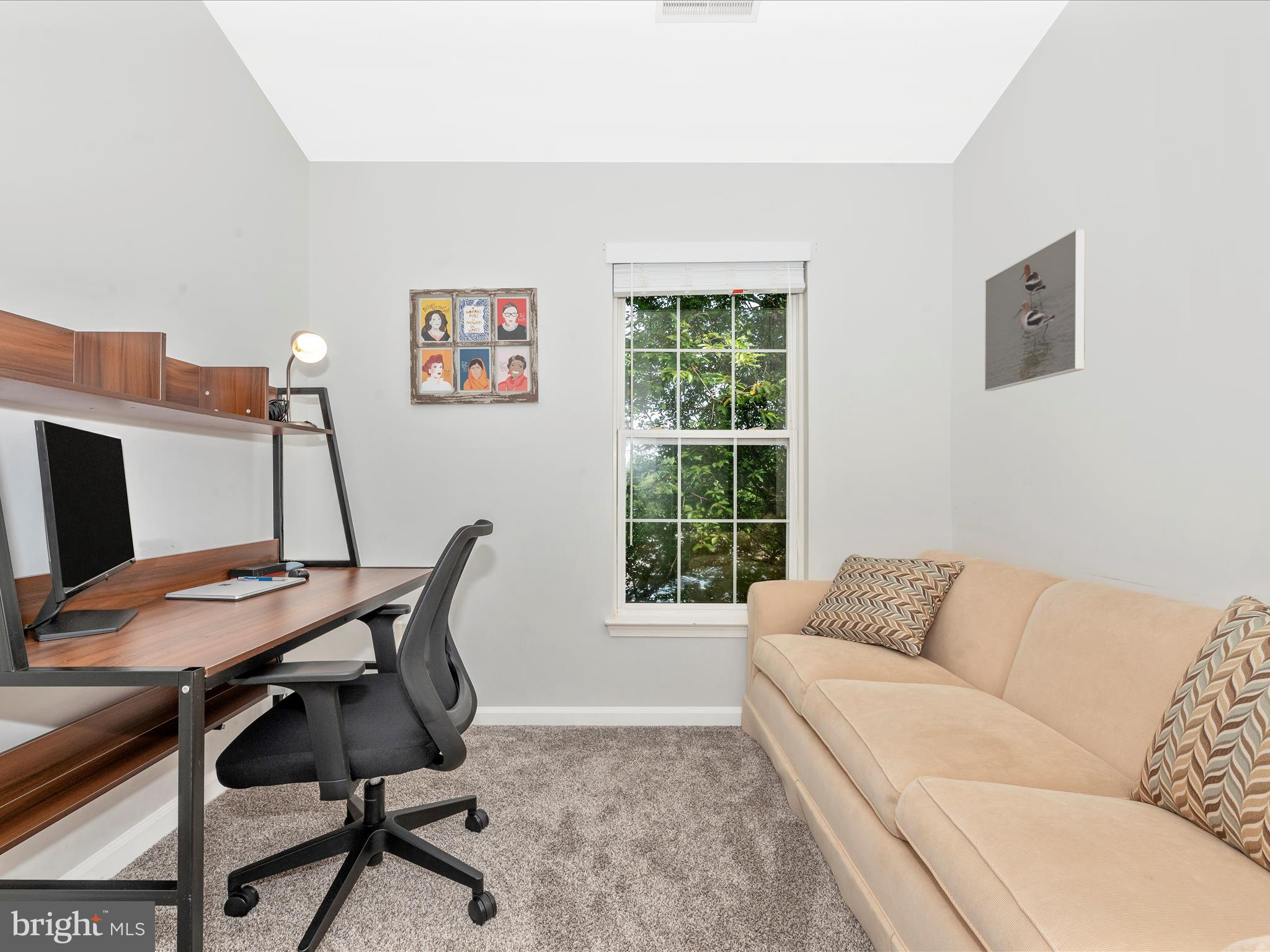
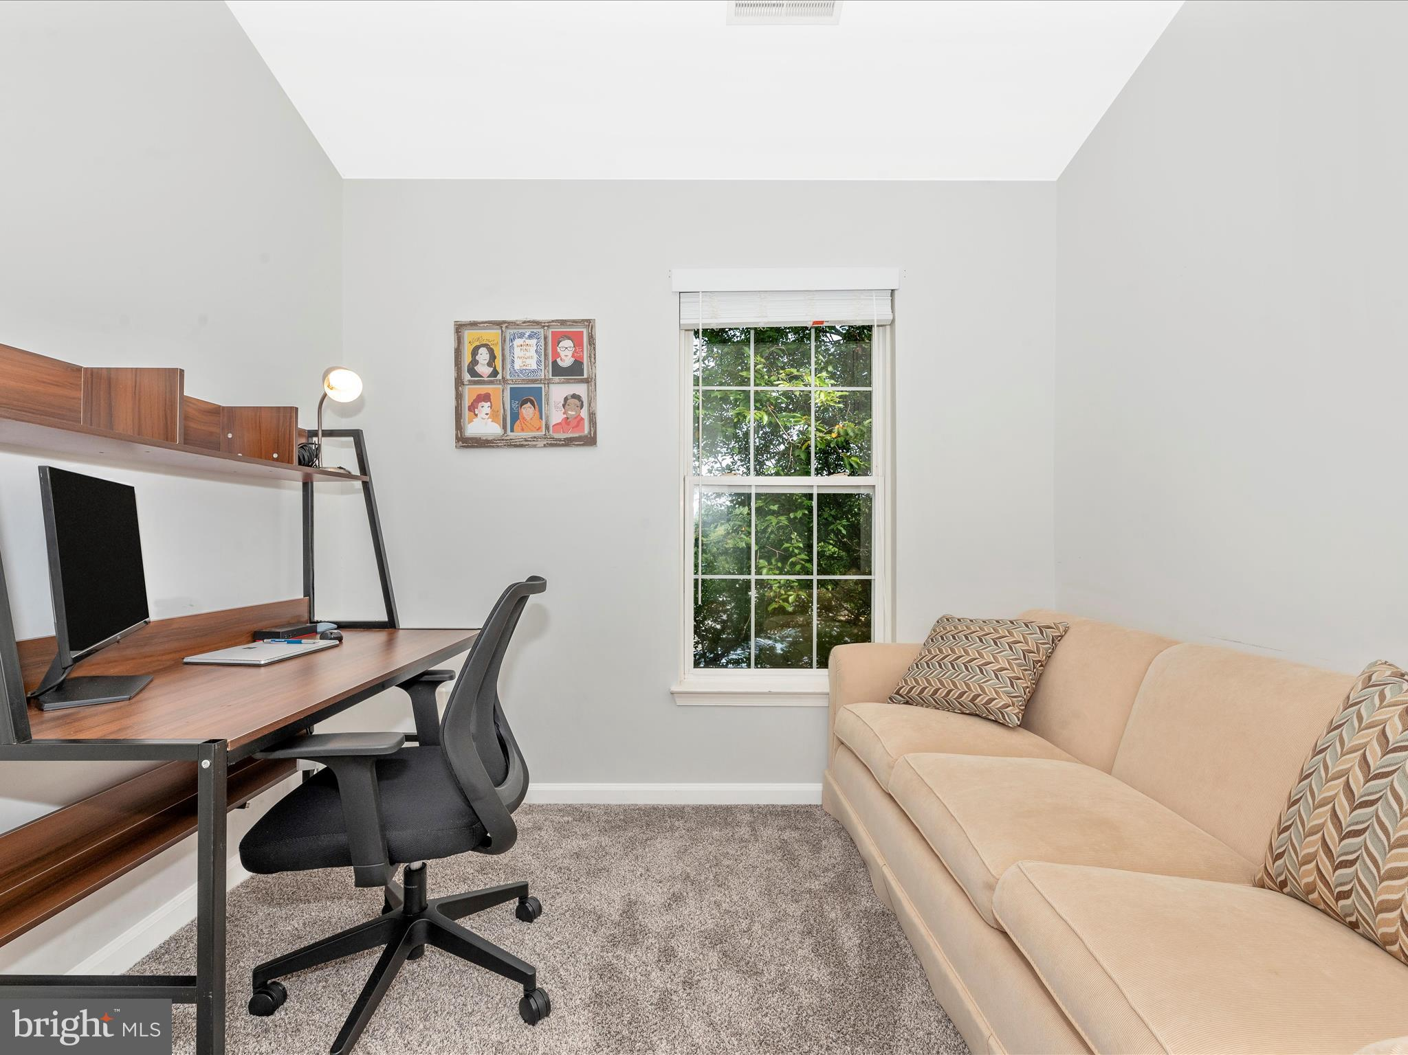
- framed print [984,229,1086,392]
